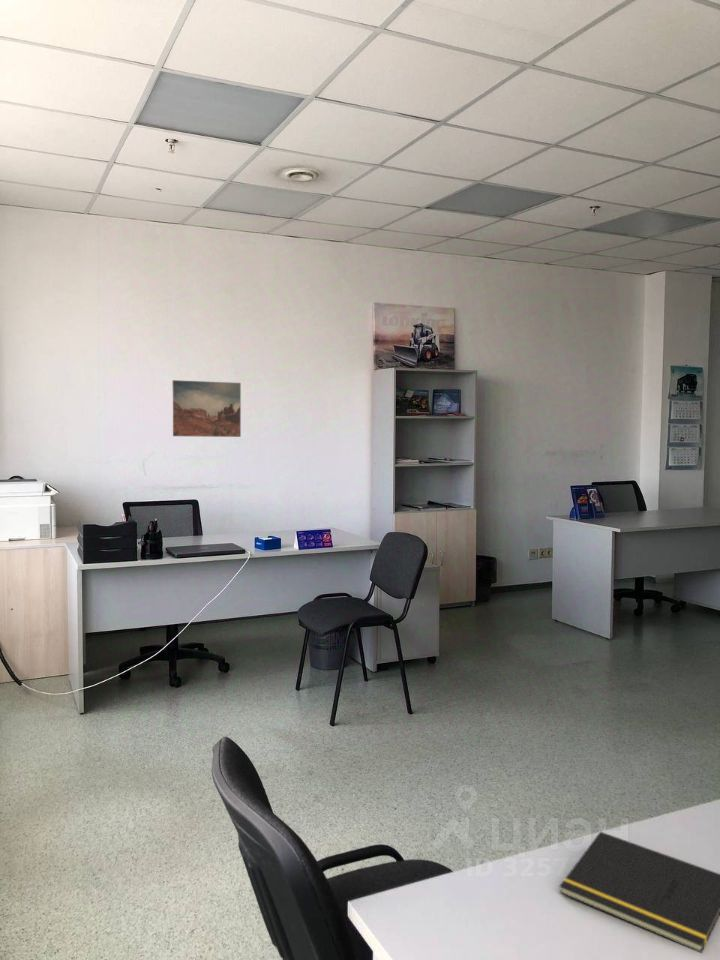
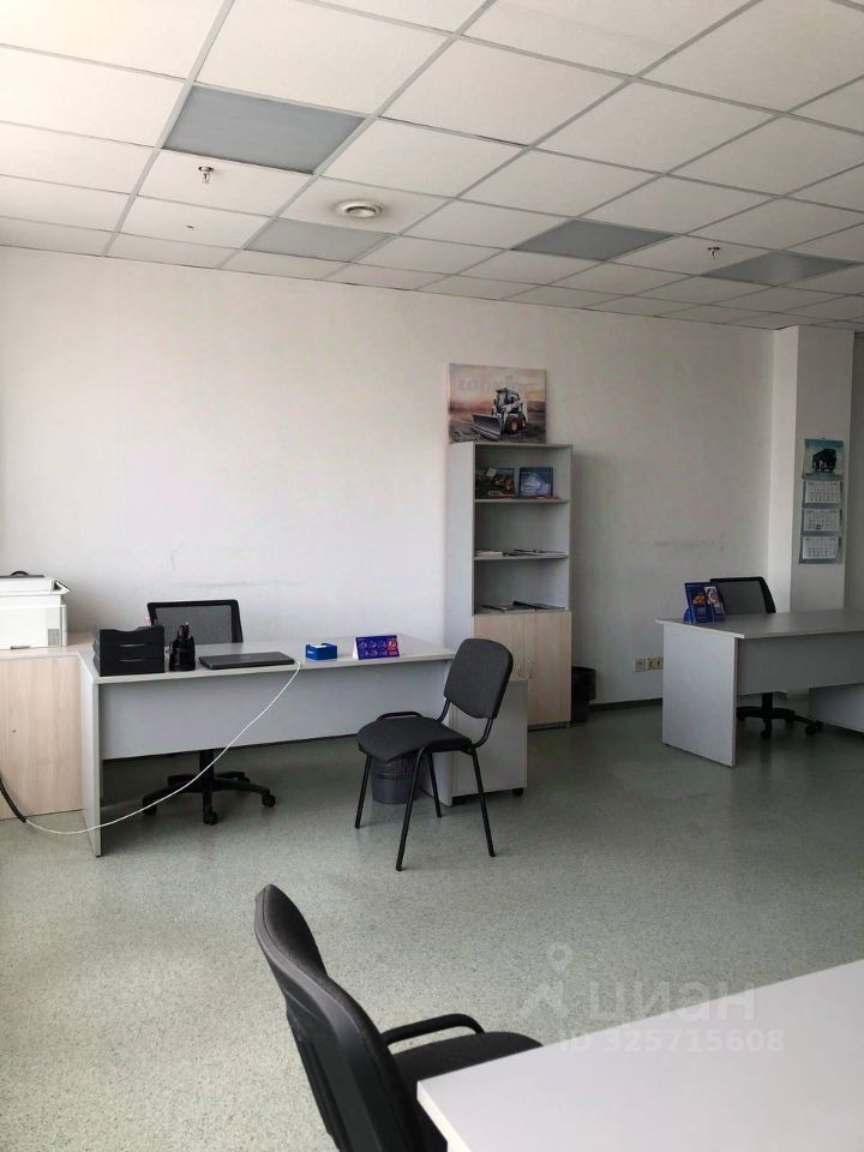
- wall art [172,379,242,438]
- notepad [559,831,720,954]
